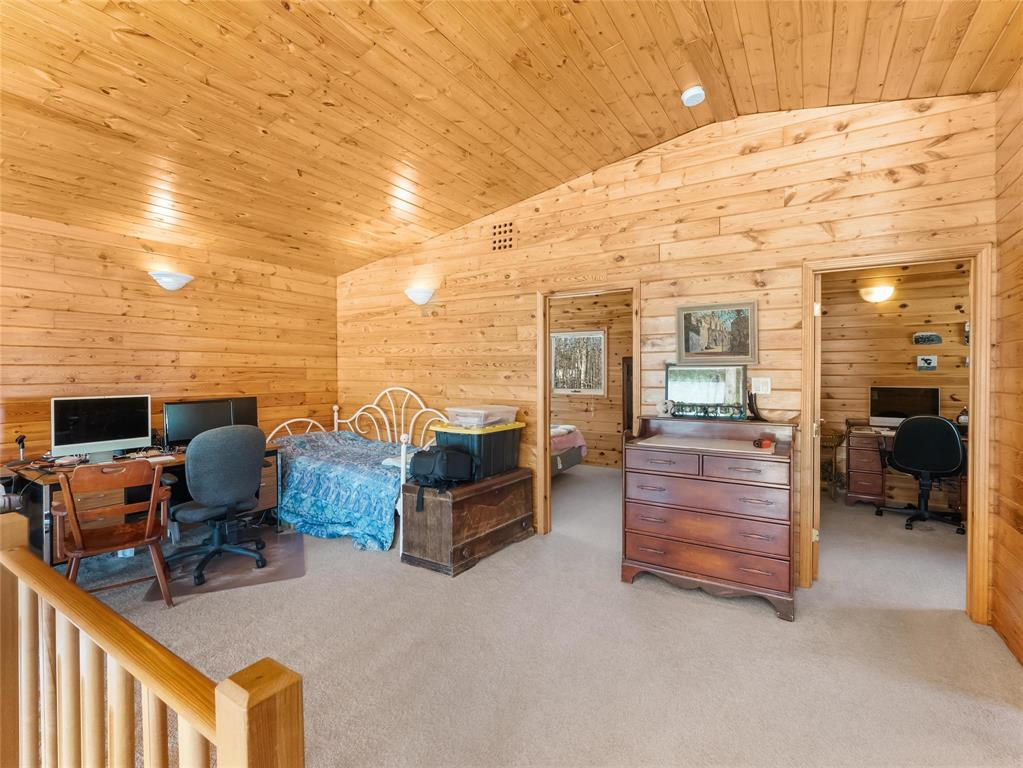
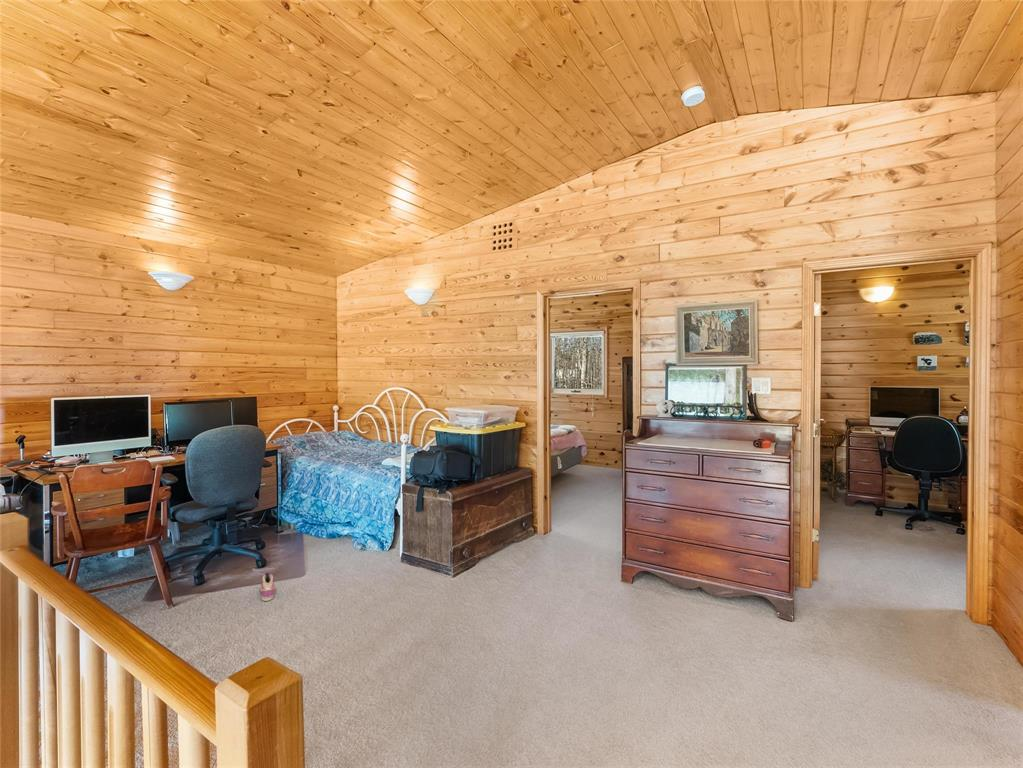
+ sneaker [259,572,277,602]
